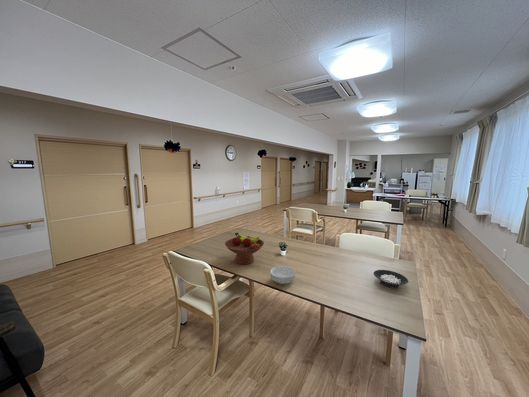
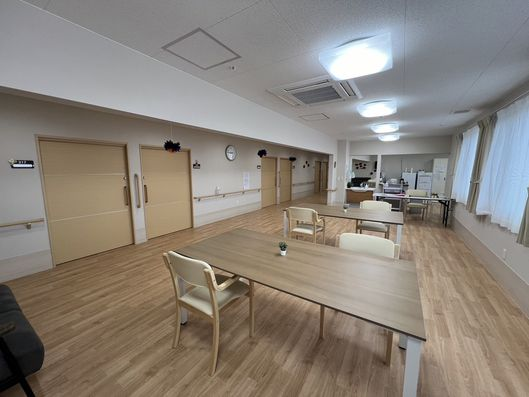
- cereal bowl [269,265,296,285]
- fruit bowl [224,232,265,265]
- cereal bowl [373,269,409,289]
